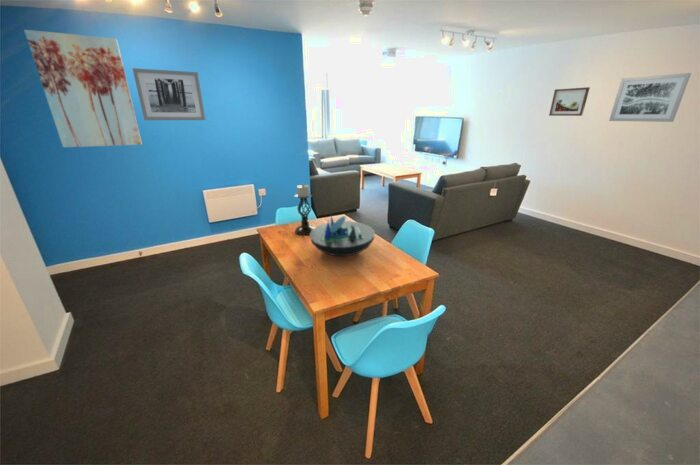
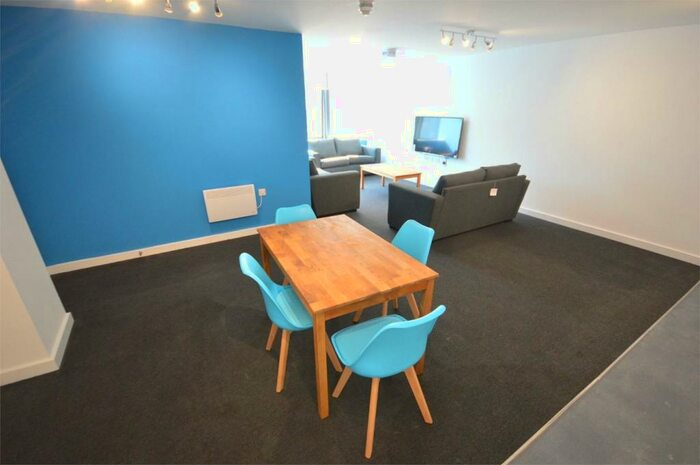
- decorative bowl [309,214,376,257]
- wall art [23,29,143,148]
- wall art [131,67,206,121]
- wall art [608,72,692,123]
- wall art [548,86,591,117]
- candle holder [293,183,316,236]
